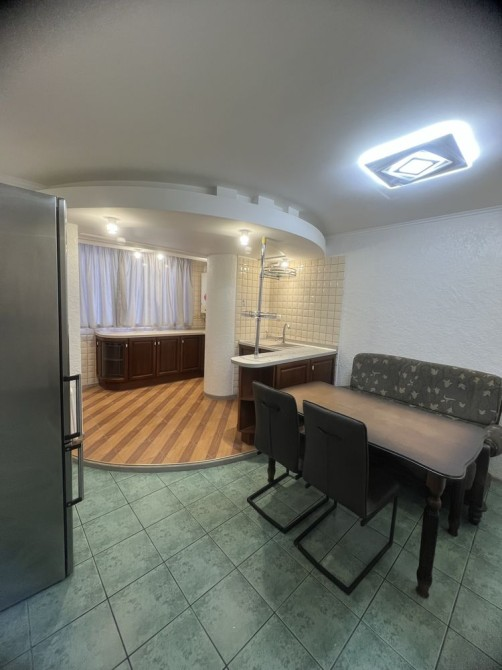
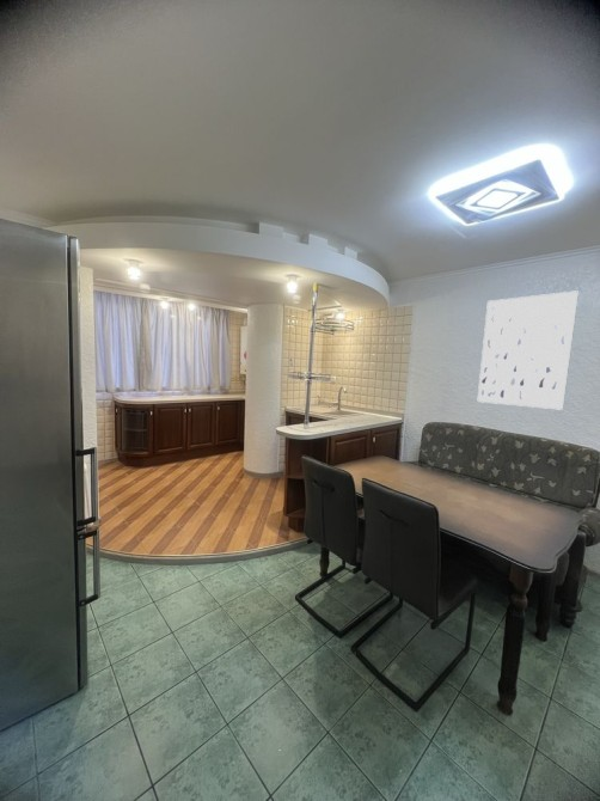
+ wall art [476,289,580,411]
